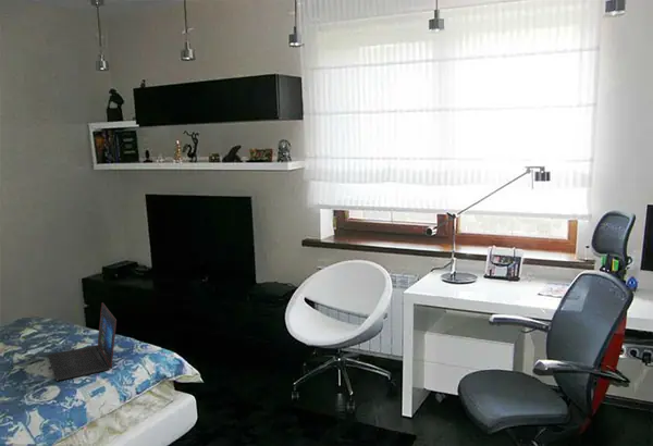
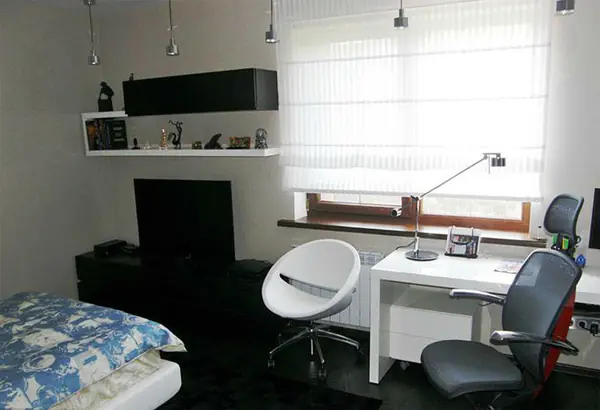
- laptop [47,301,118,382]
